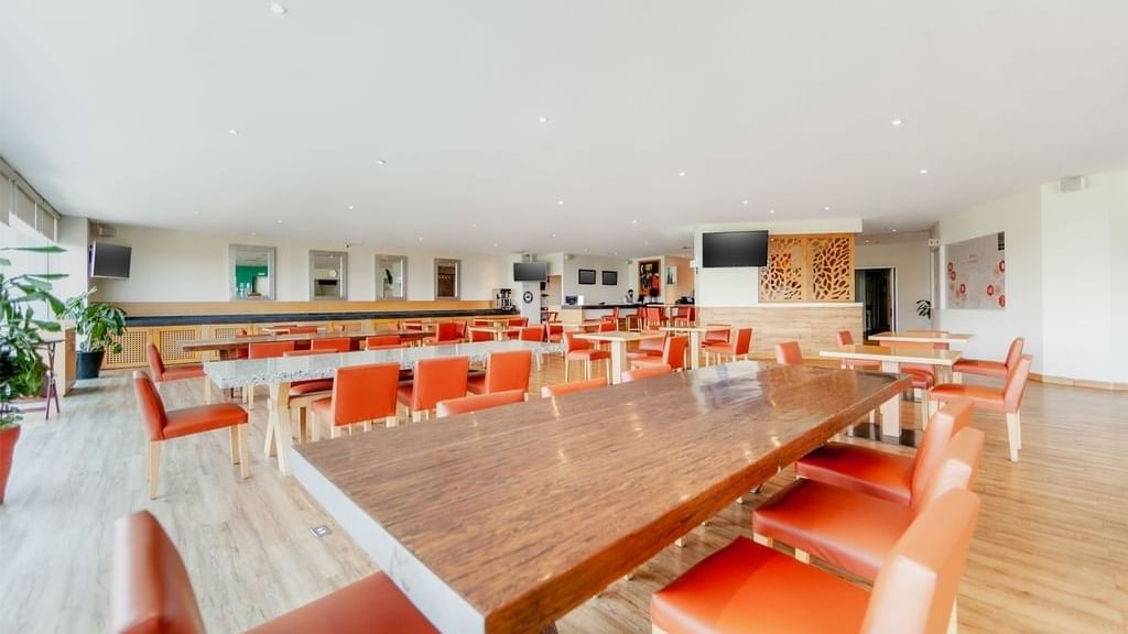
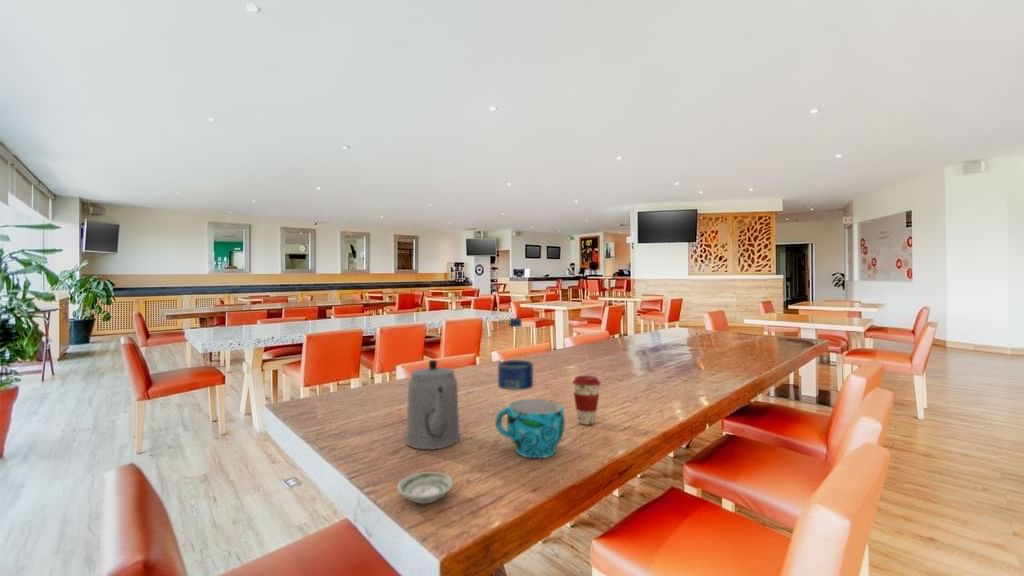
+ cup [494,398,566,459]
+ saucer [396,471,454,505]
+ teapot [405,359,461,450]
+ water bottle [497,317,534,391]
+ coffee cup [571,375,602,426]
